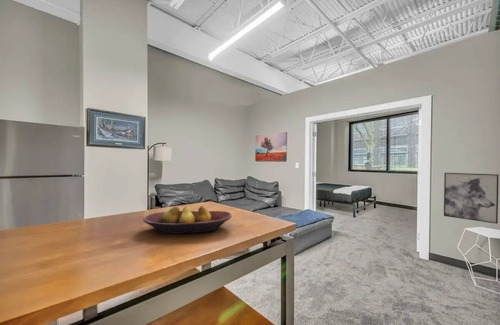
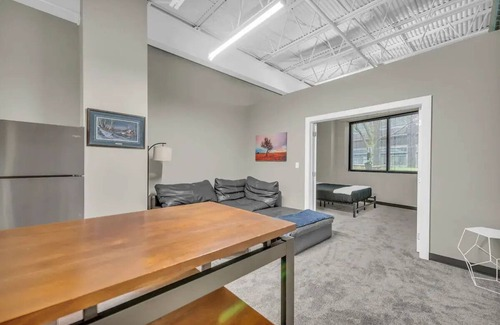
- fruit bowl [142,205,233,235]
- wall art [443,172,500,225]
